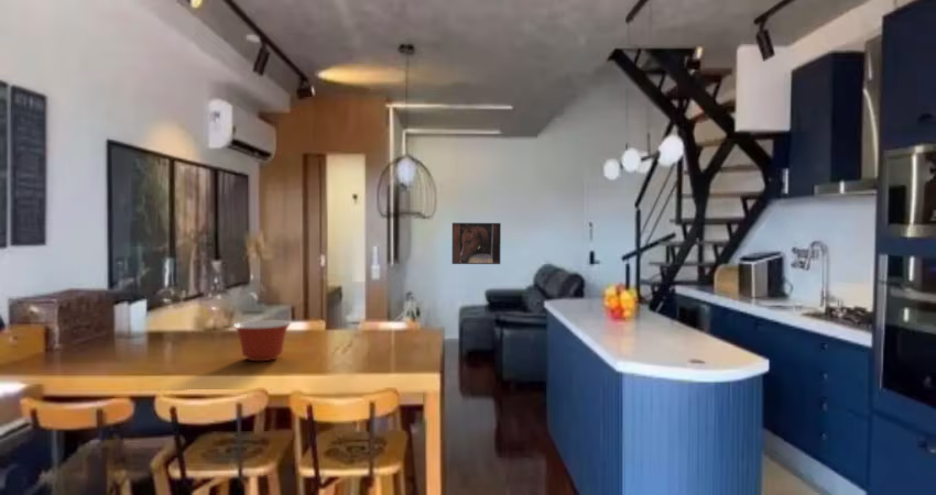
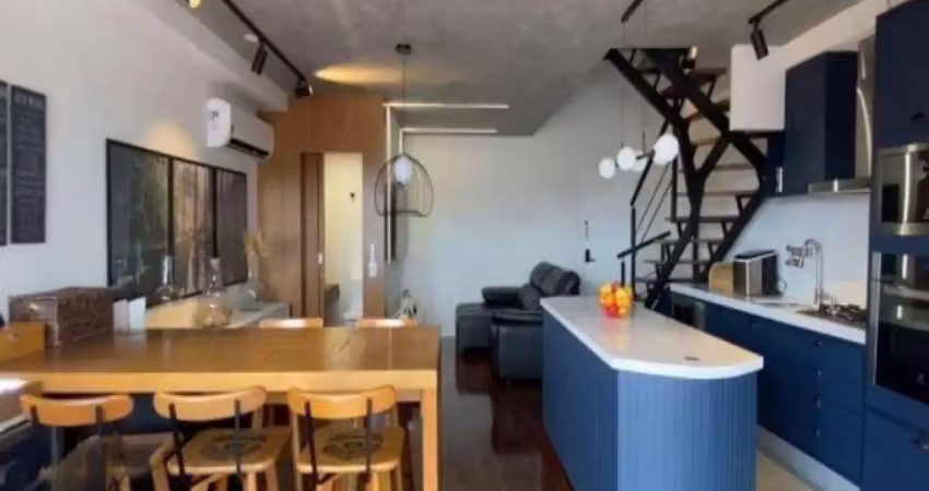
- mixing bowl [232,319,292,362]
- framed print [451,222,502,265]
